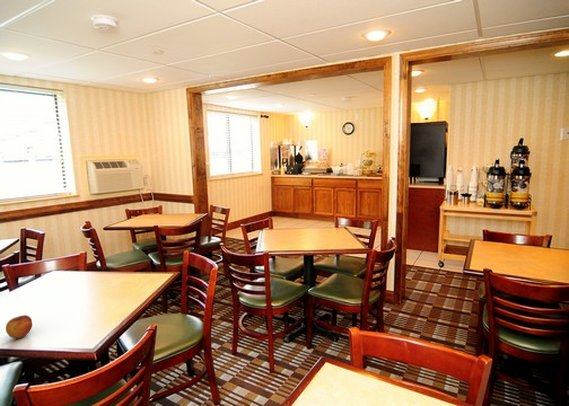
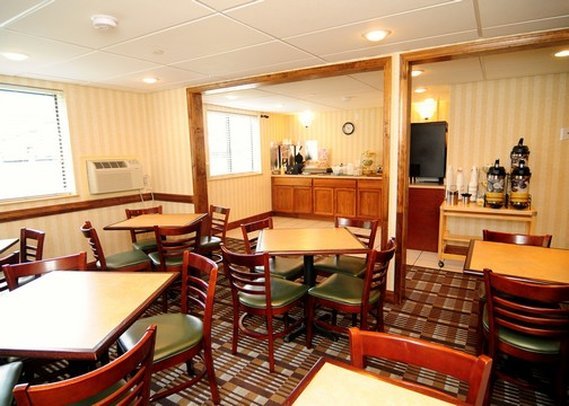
- apple [5,314,33,339]
